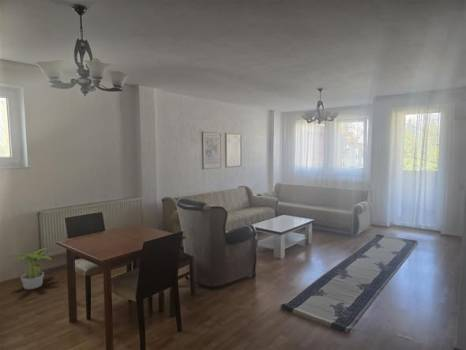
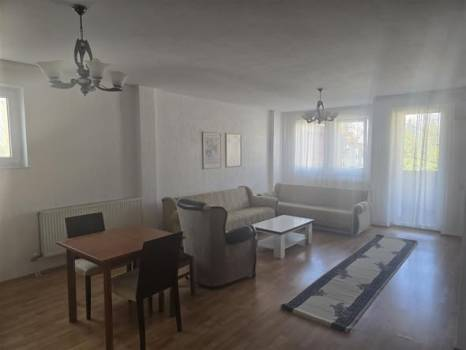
- potted plant [8,247,53,290]
